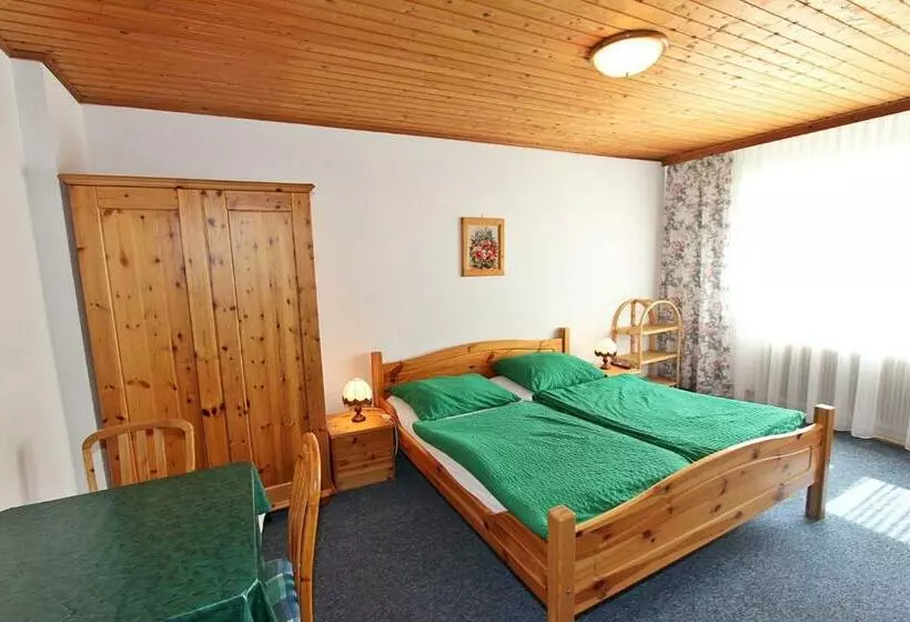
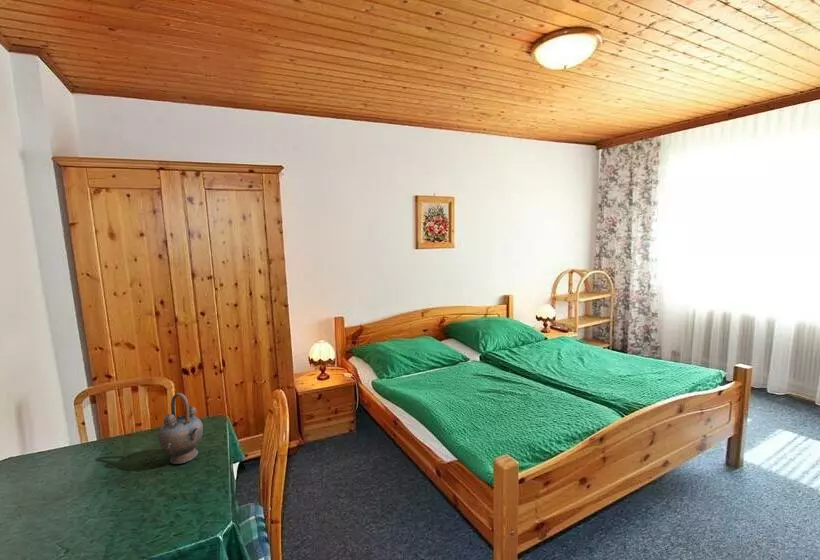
+ teapot [157,392,204,465]
